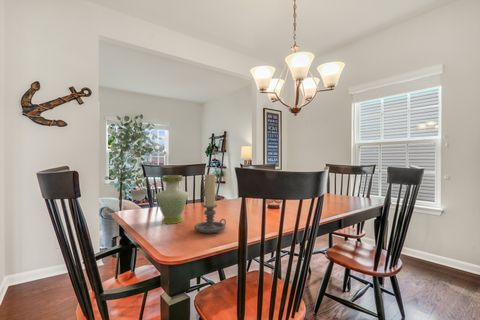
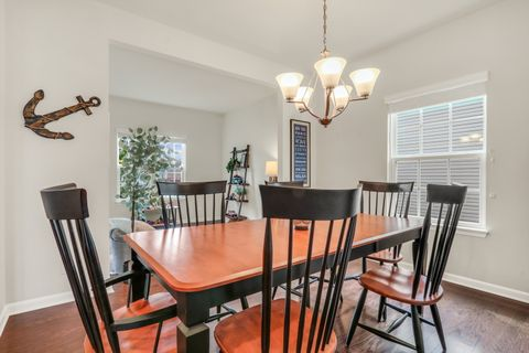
- vase [155,174,189,225]
- candle holder [193,173,227,235]
